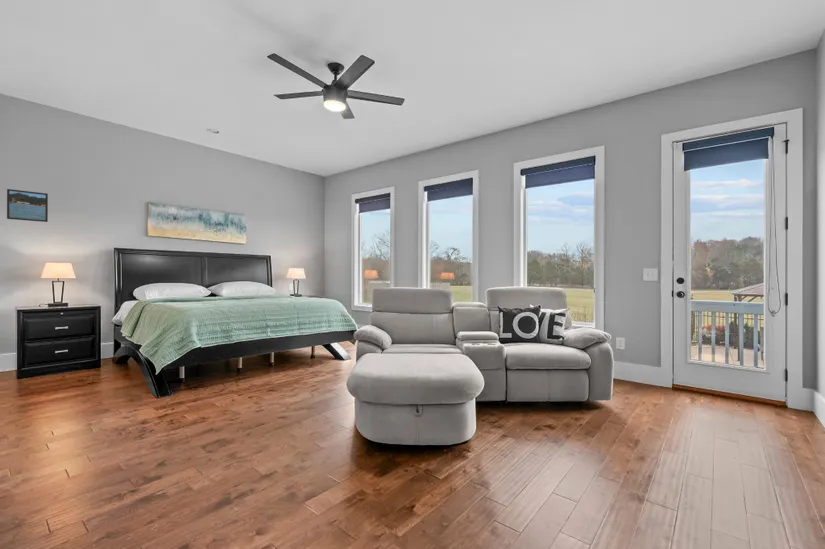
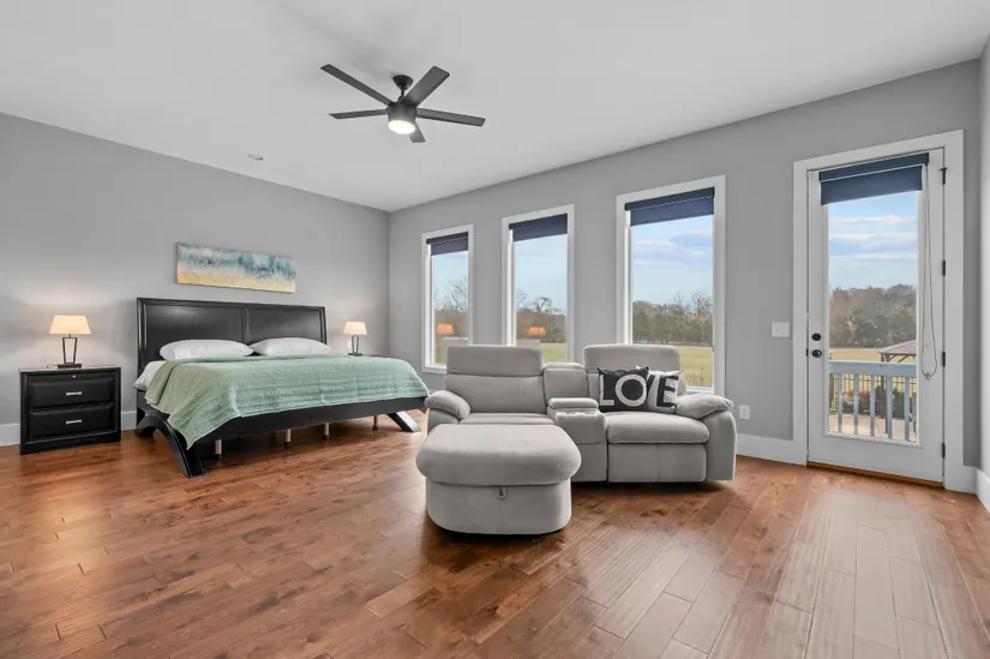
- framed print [6,188,49,223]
